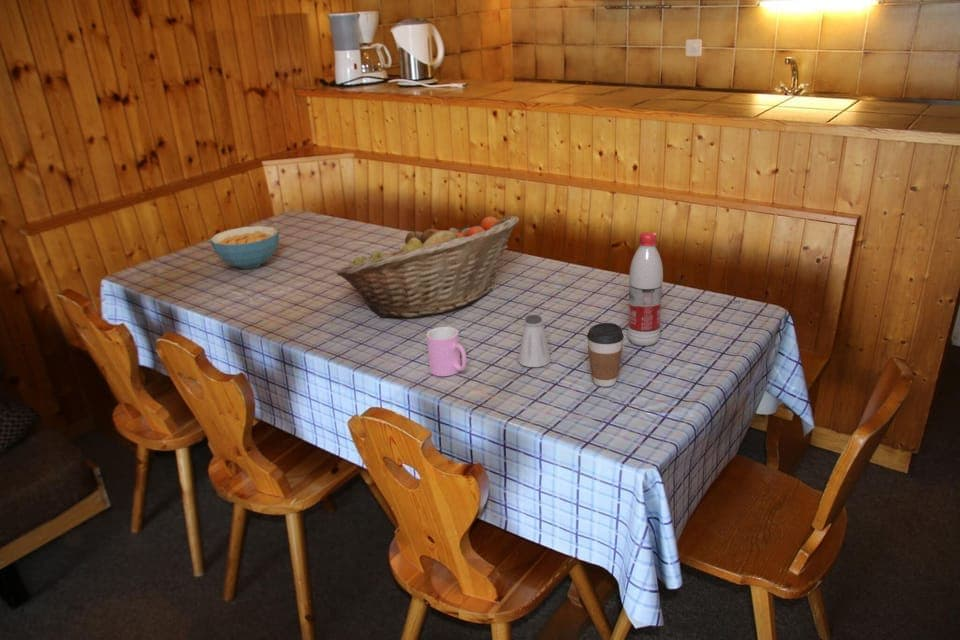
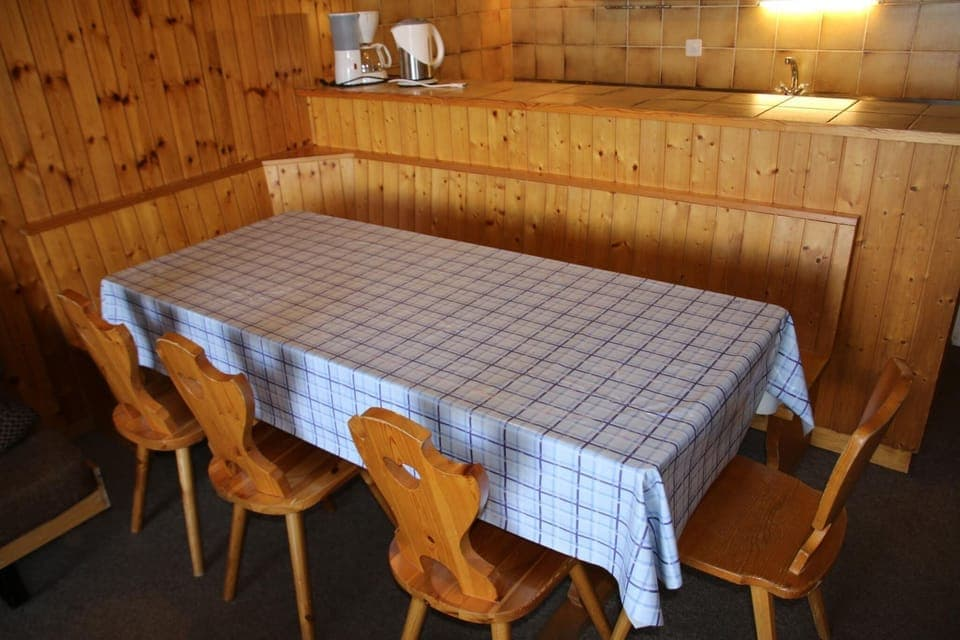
- saltshaker [517,314,552,368]
- fruit basket [336,215,520,318]
- cereal bowl [209,225,280,270]
- cup [425,326,468,377]
- water bottle [627,231,664,347]
- coffee cup [586,322,625,388]
